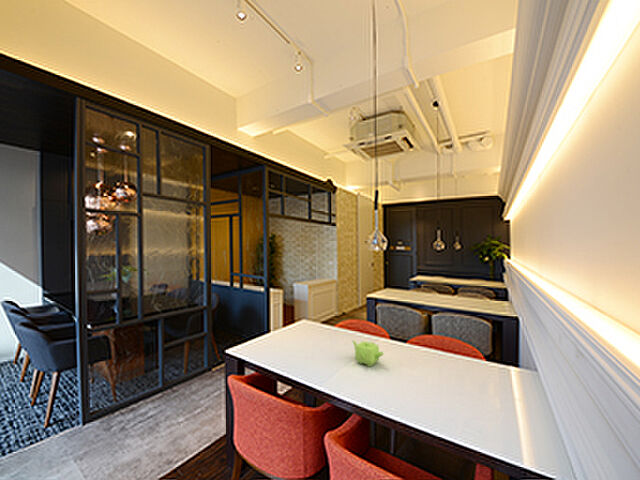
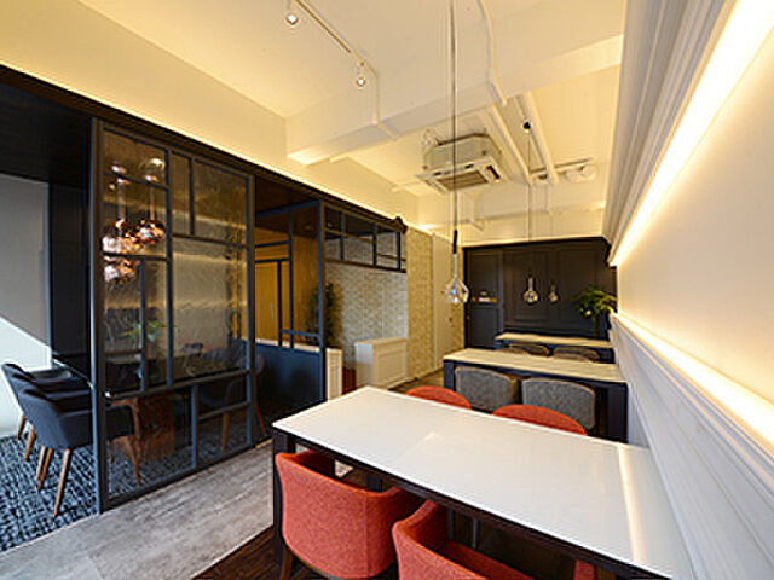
- teapot [351,339,385,368]
